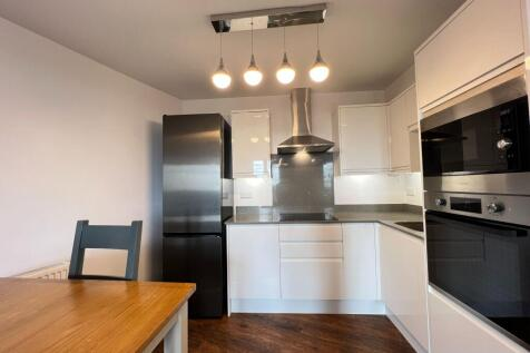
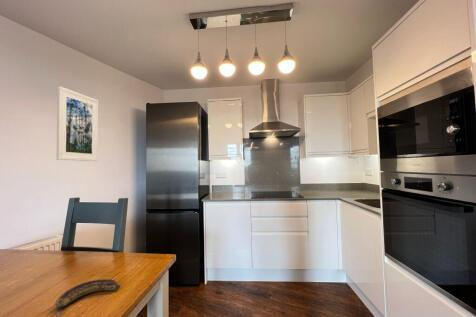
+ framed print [56,86,99,162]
+ banana [54,278,121,317]
